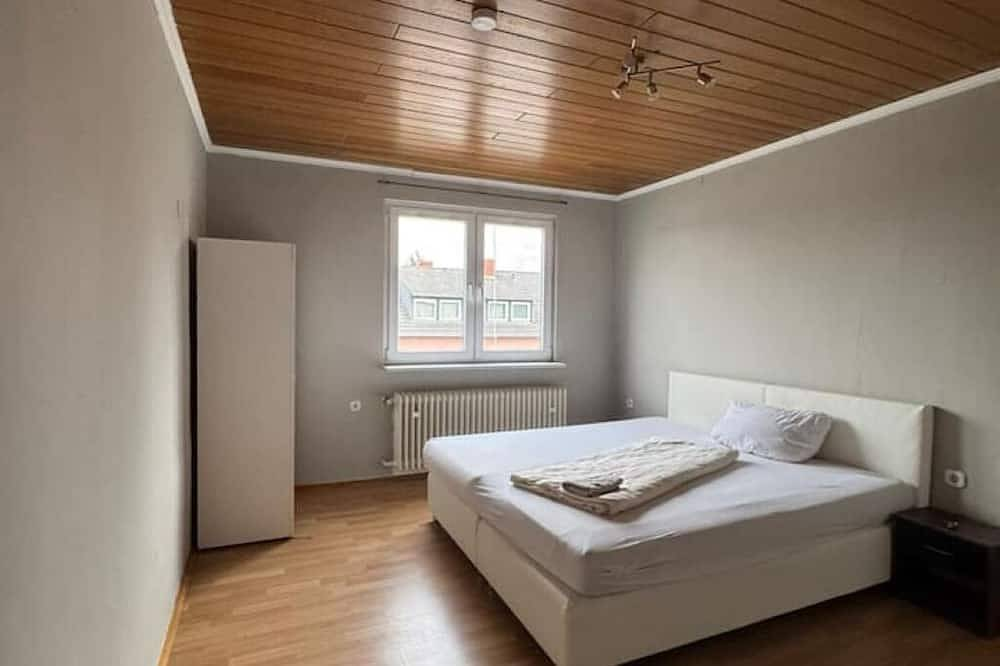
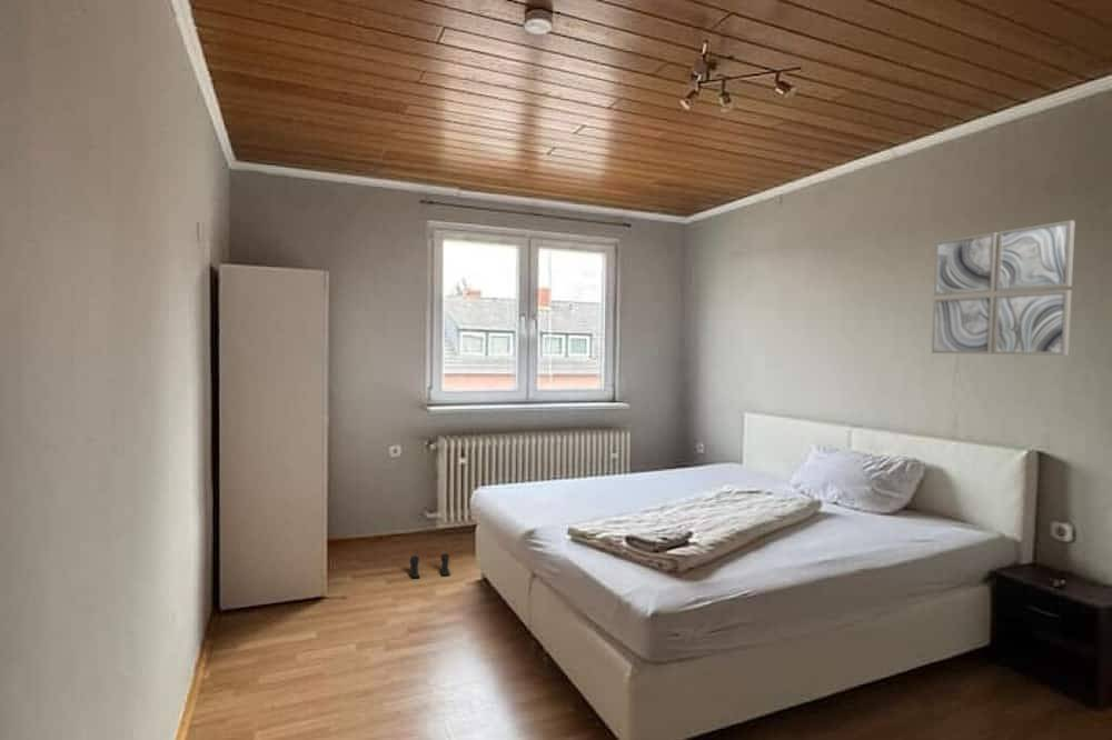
+ wall art [931,219,1076,357]
+ boots [407,552,451,579]
